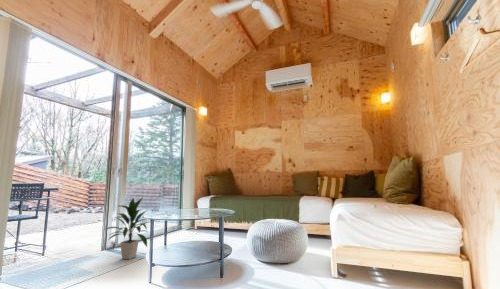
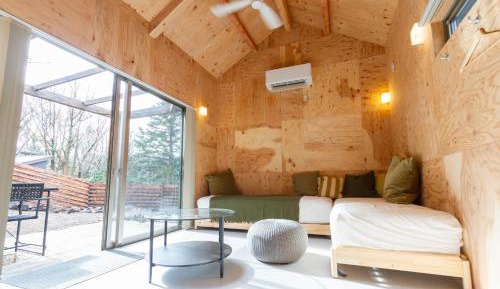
- indoor plant [103,196,150,260]
